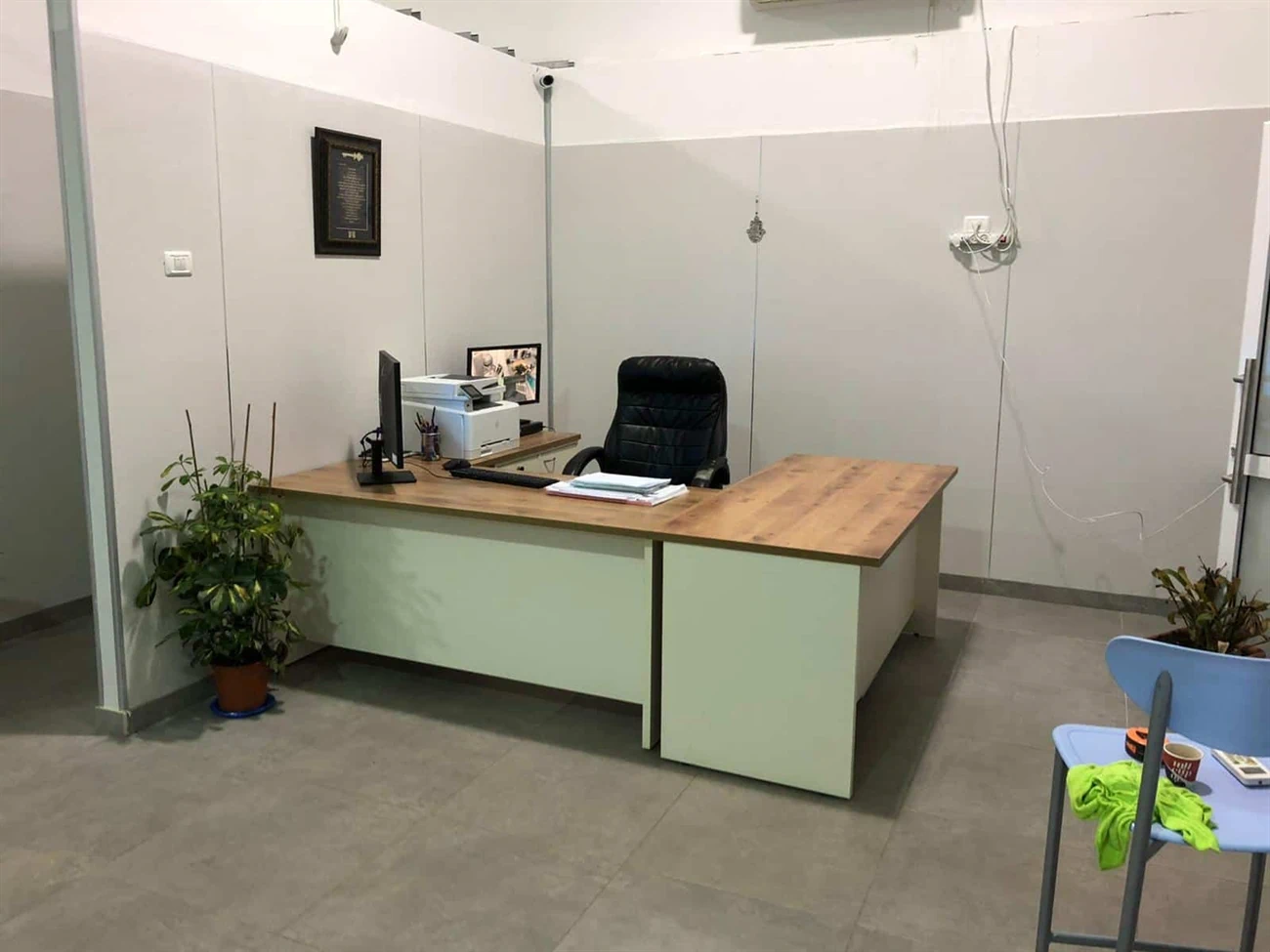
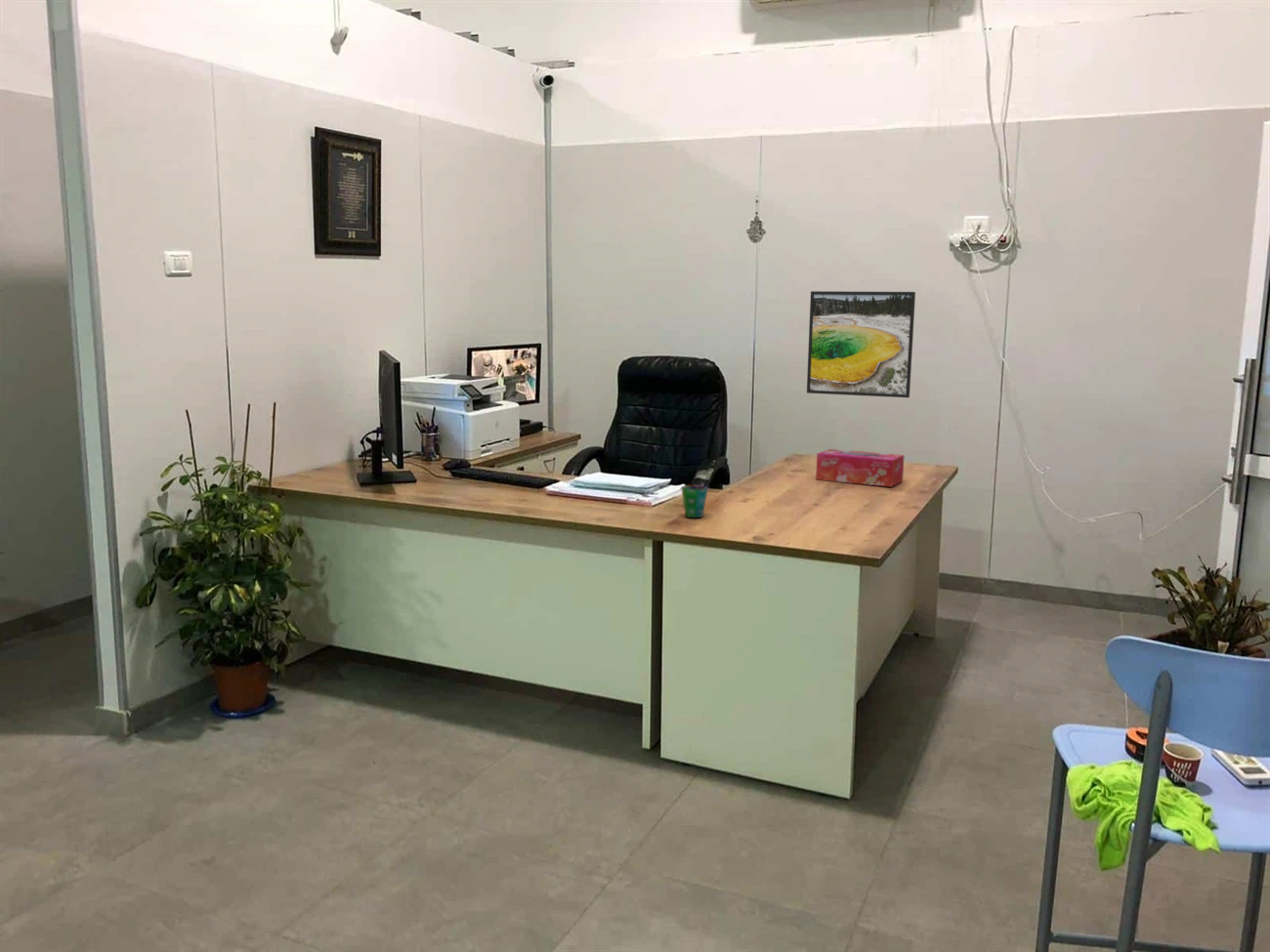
+ tissue box [815,448,906,488]
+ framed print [806,290,916,398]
+ cup [680,484,709,518]
